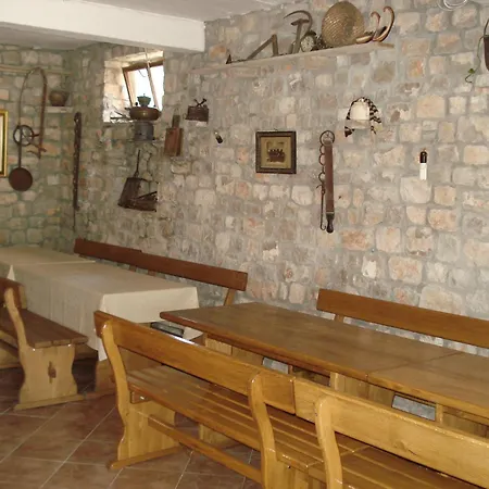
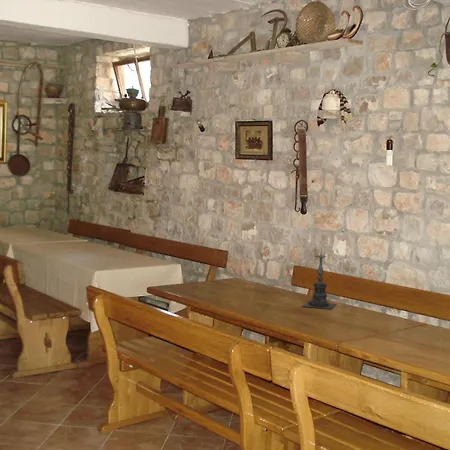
+ candle holder [302,247,337,310]
